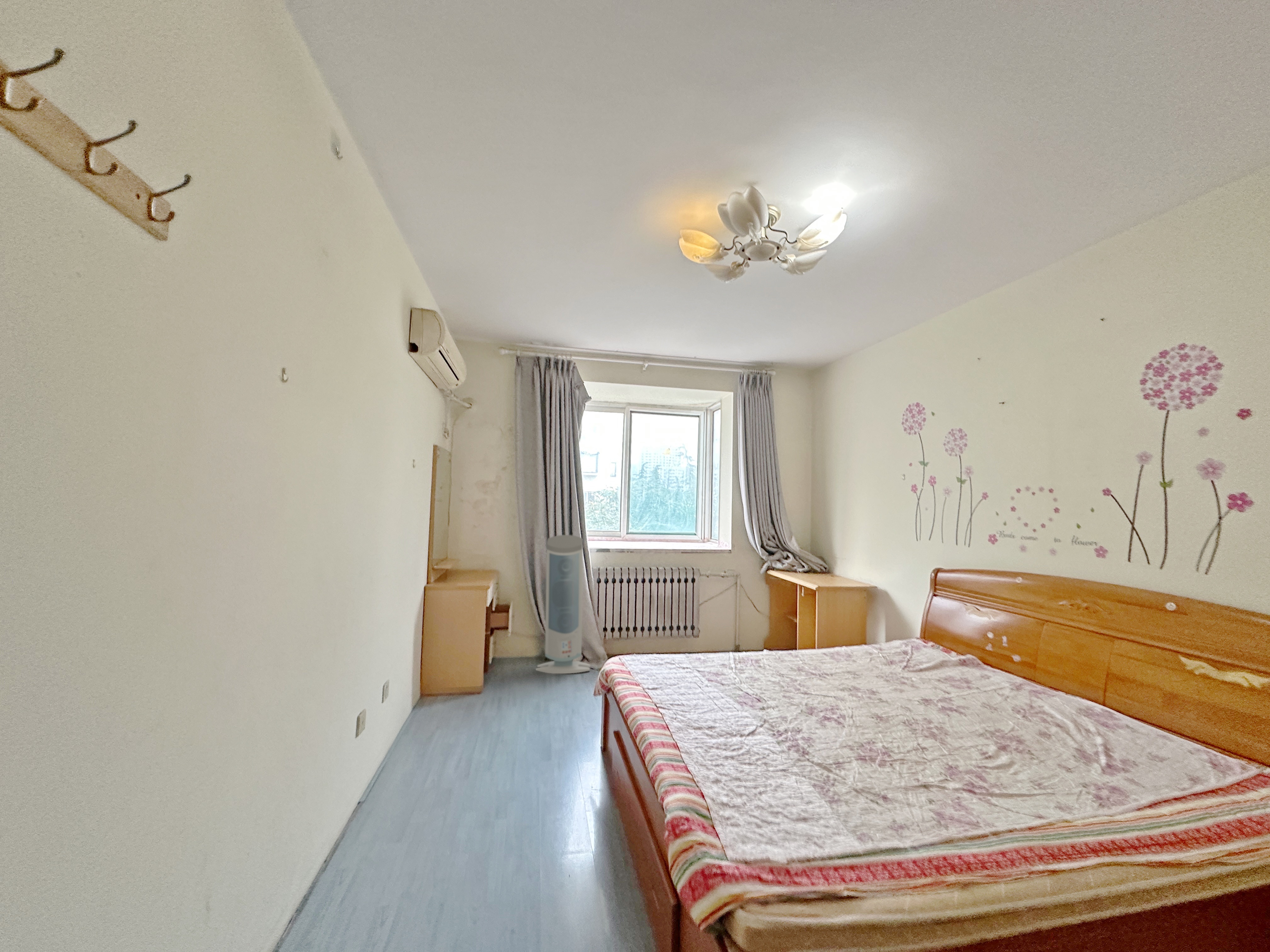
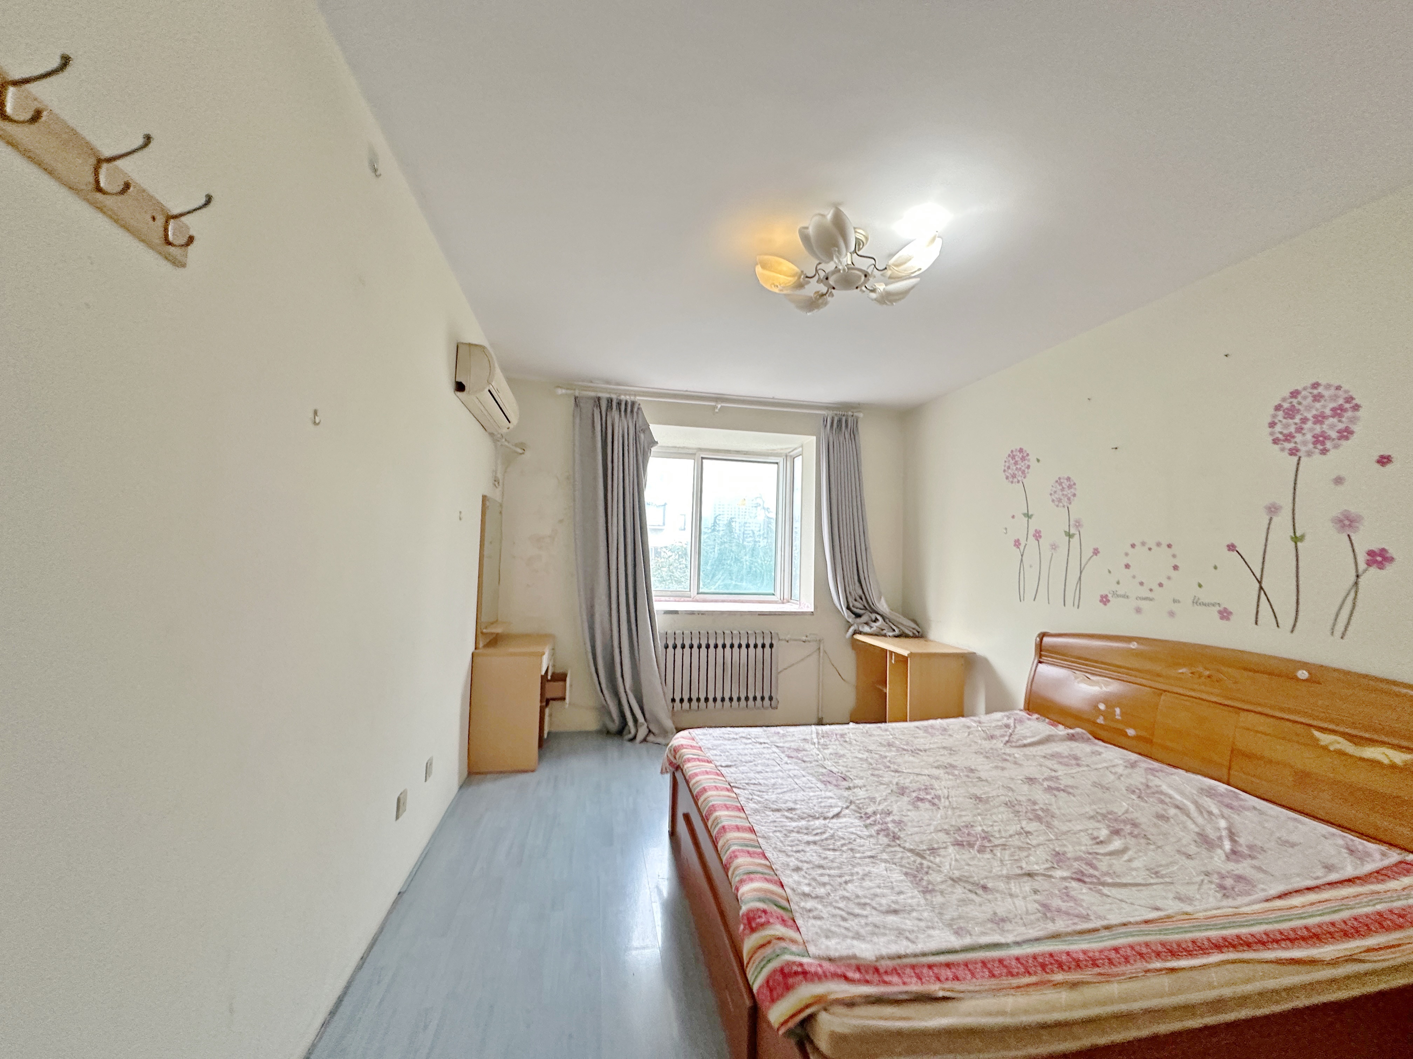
- air purifier [535,535,591,674]
